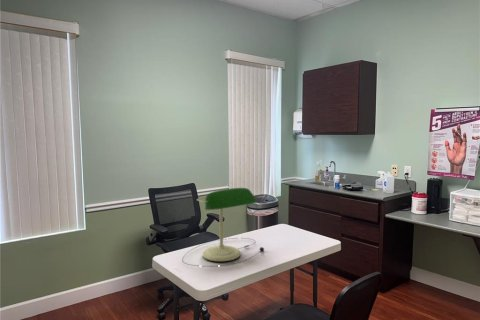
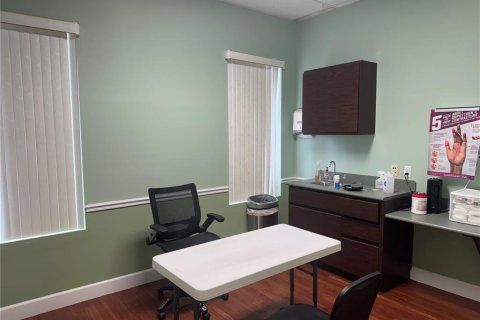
- desk lamp [181,187,265,268]
